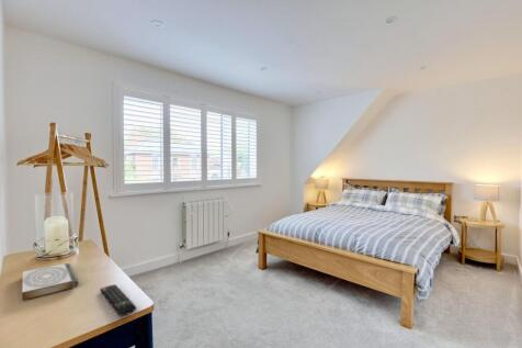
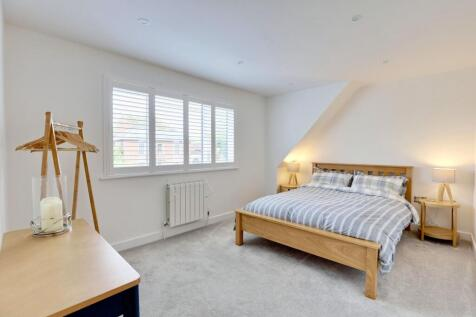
- book [21,262,80,302]
- remote control [99,283,137,317]
